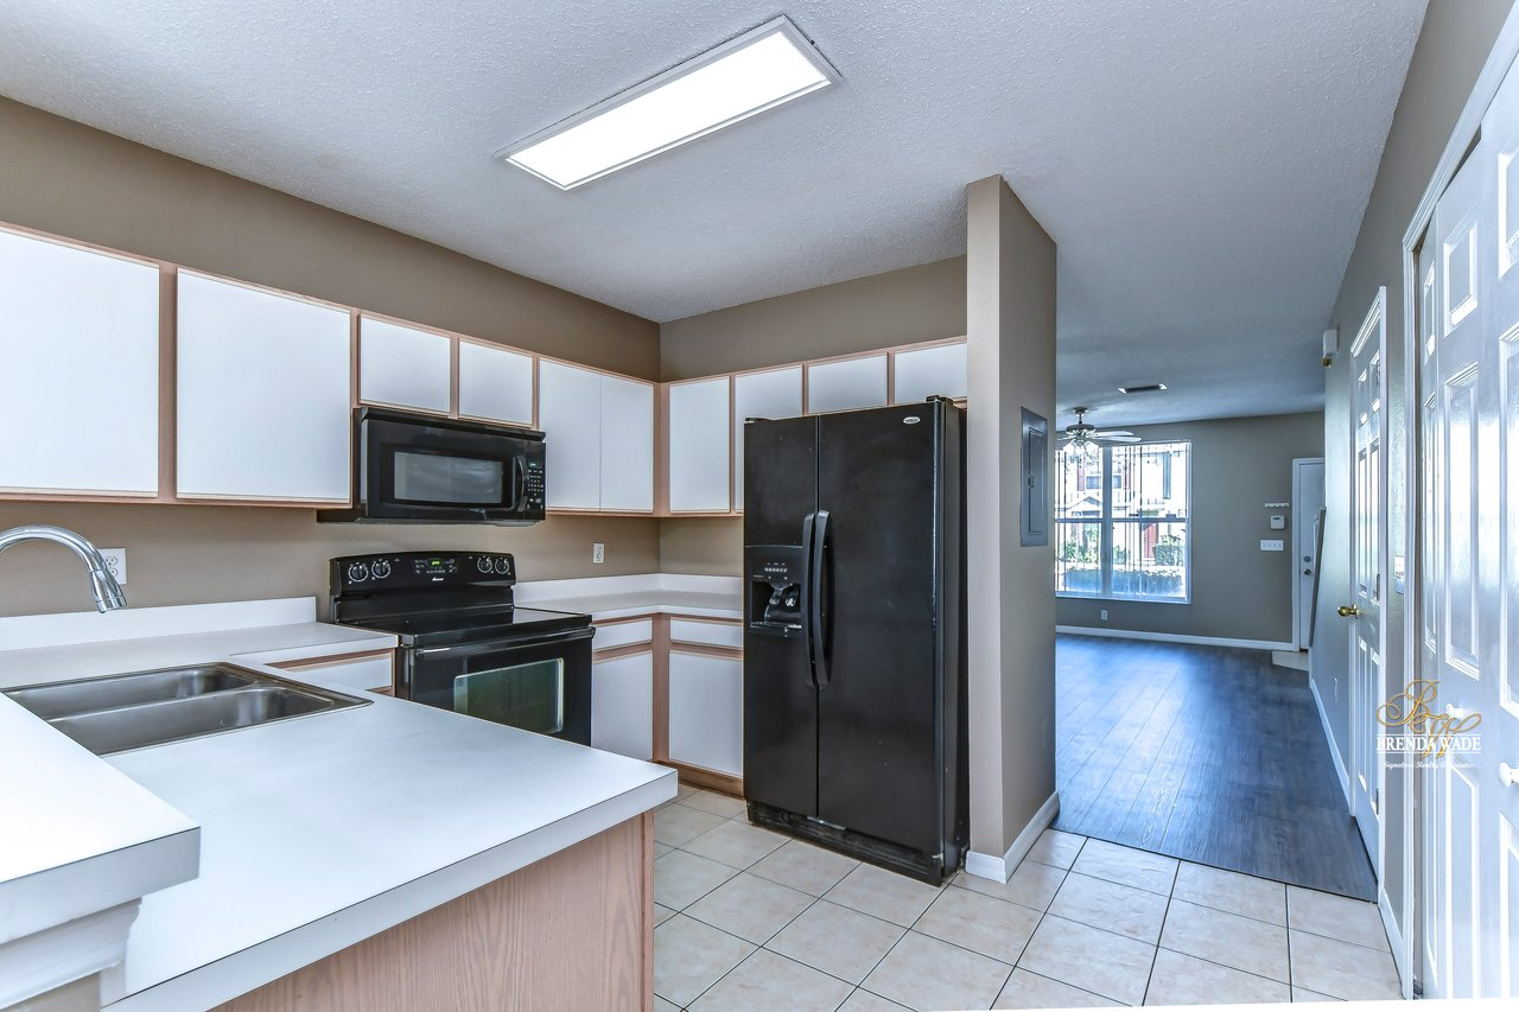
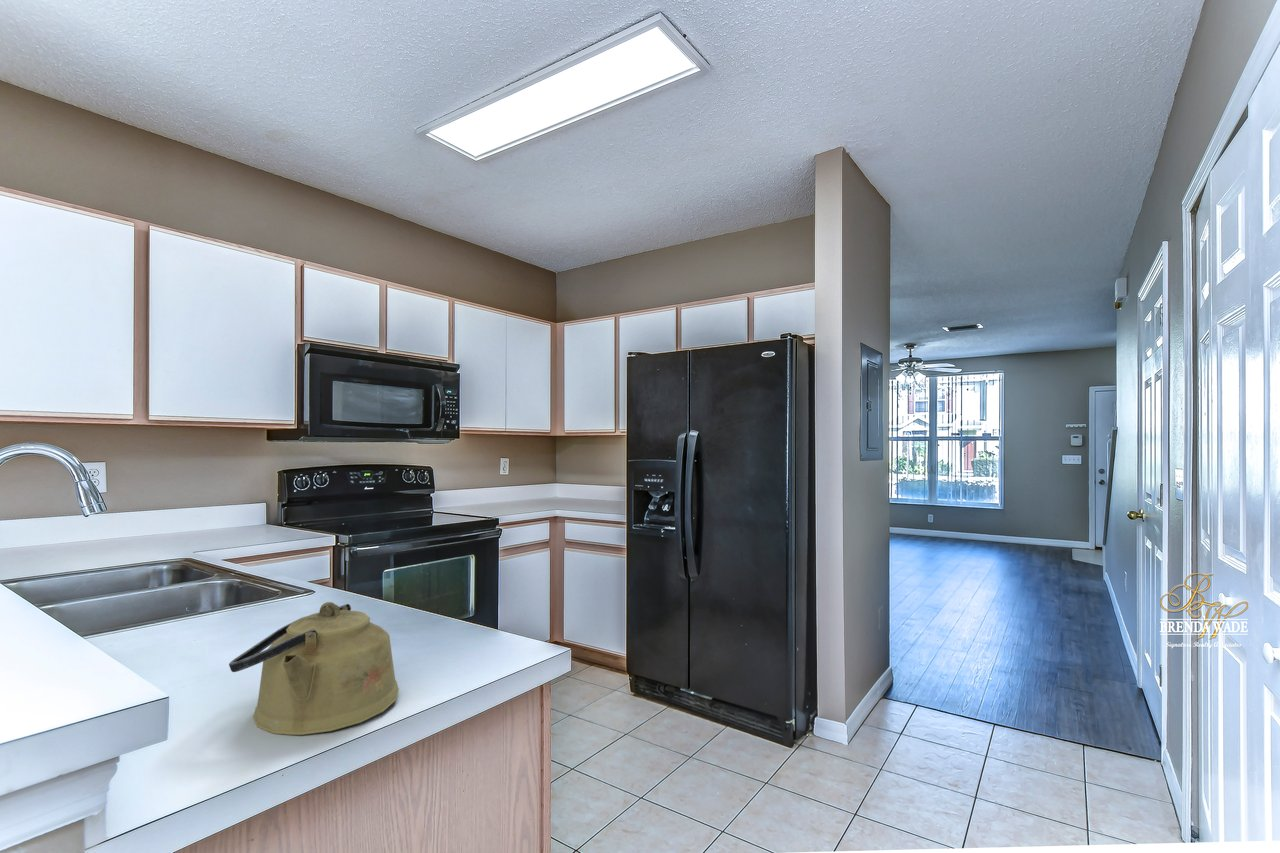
+ kettle [228,601,400,736]
